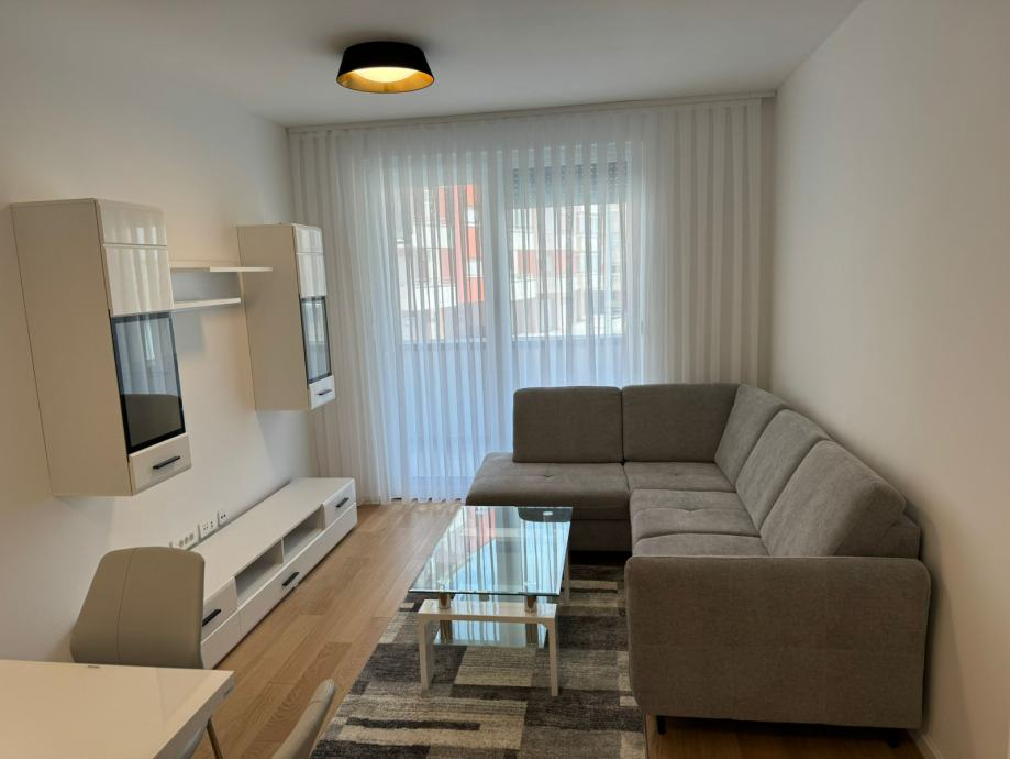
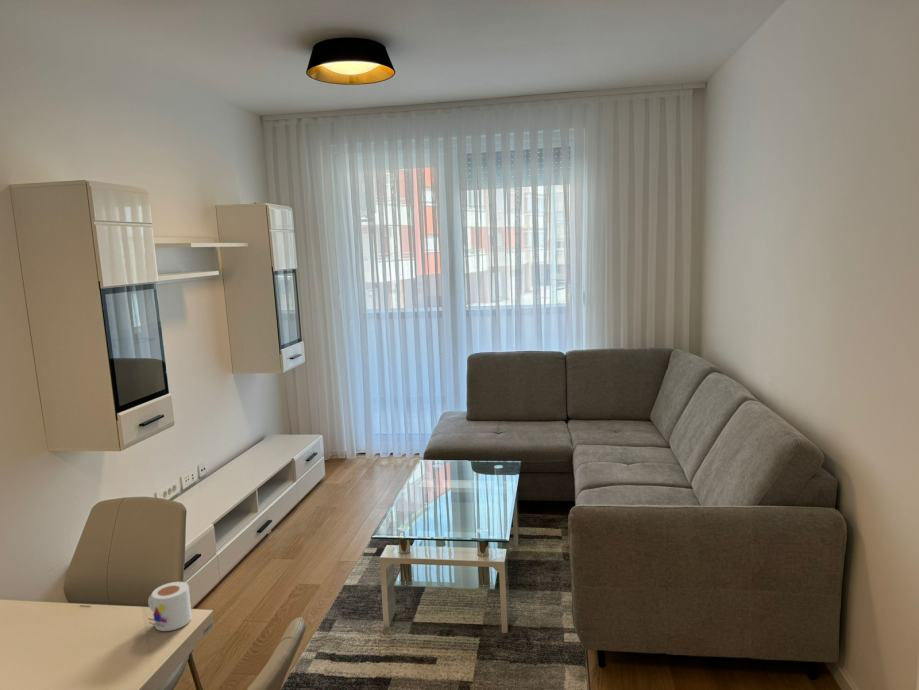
+ mug [147,581,193,632]
